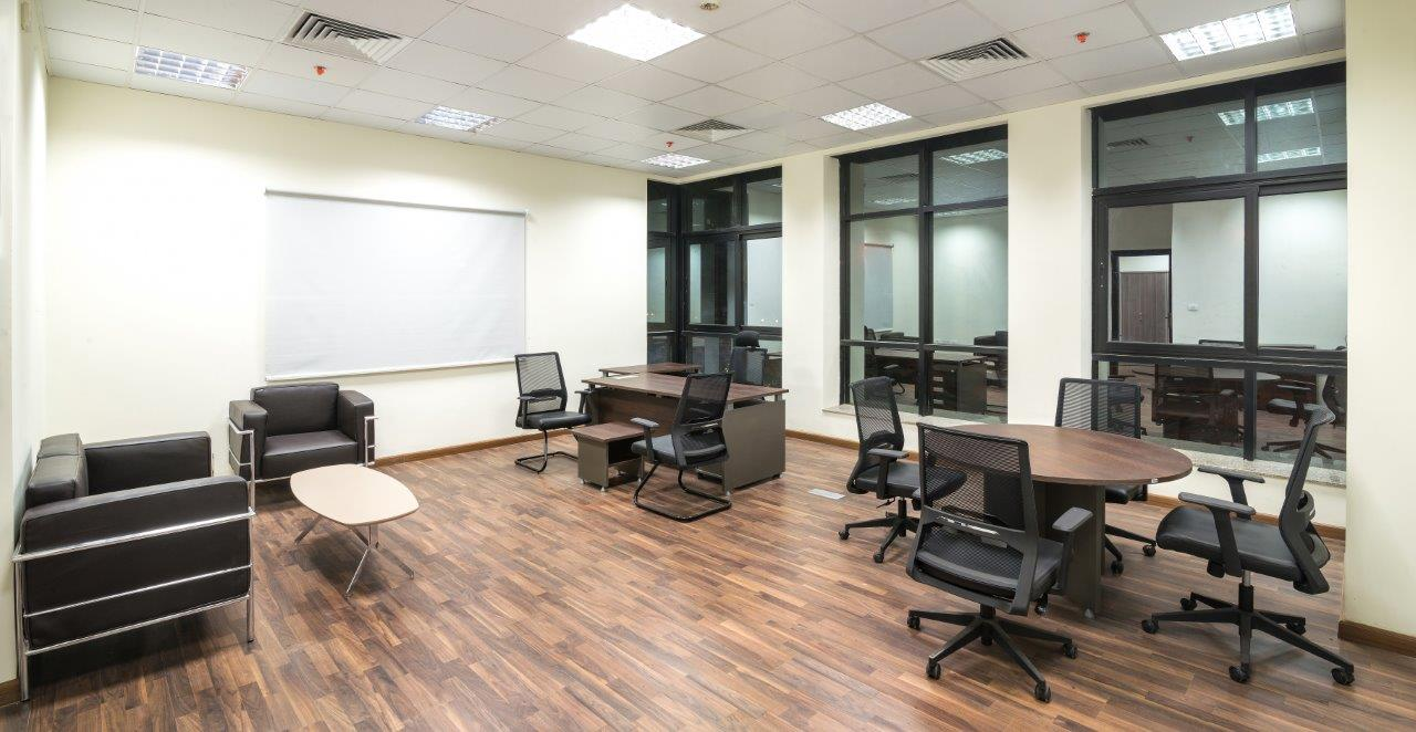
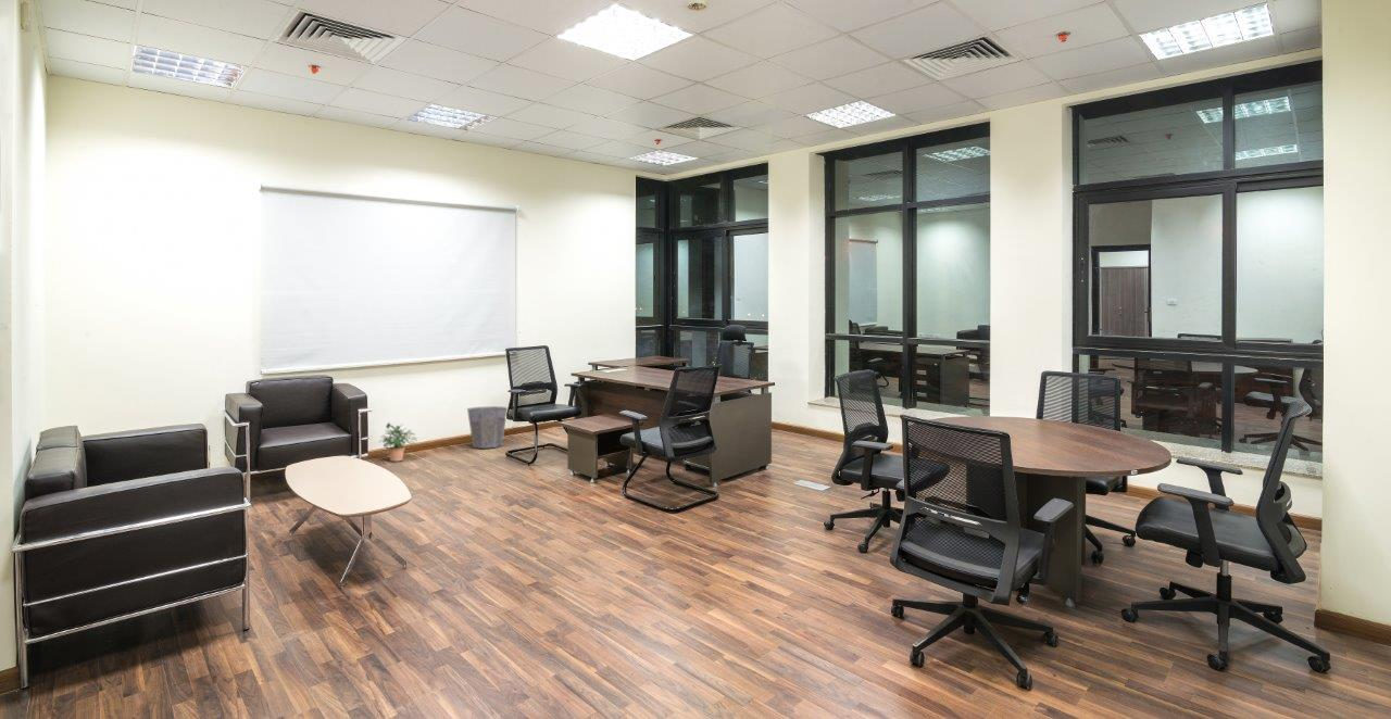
+ waste bin [466,405,509,450]
+ potted plant [378,421,418,462]
